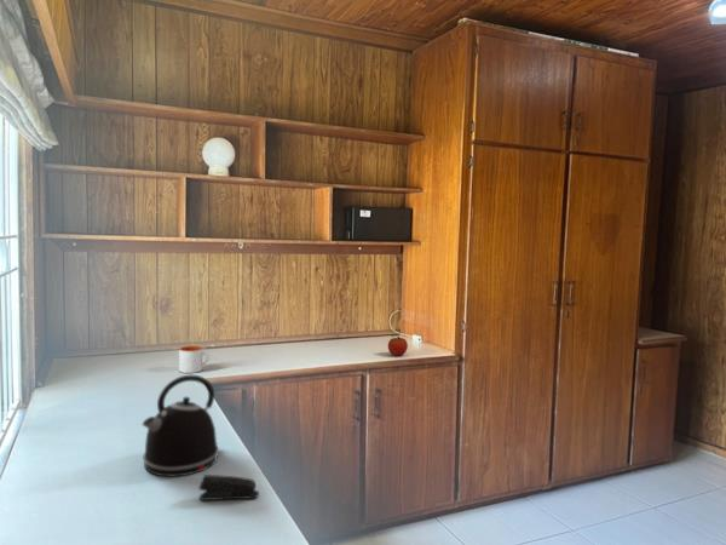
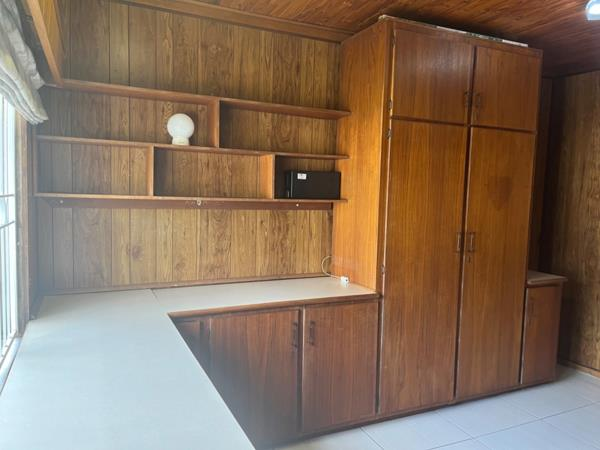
- fruit [387,333,409,357]
- kettle [142,374,220,477]
- stapler [197,474,260,501]
- mug [178,345,211,374]
